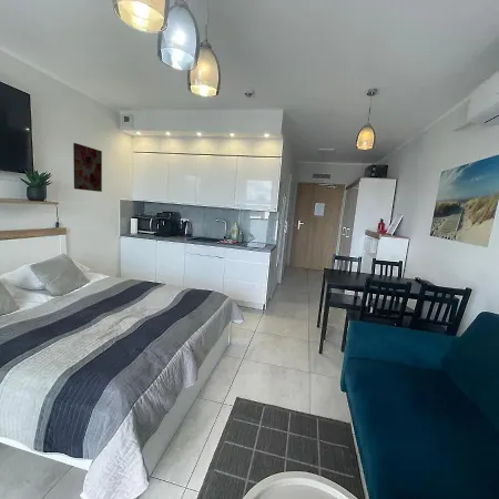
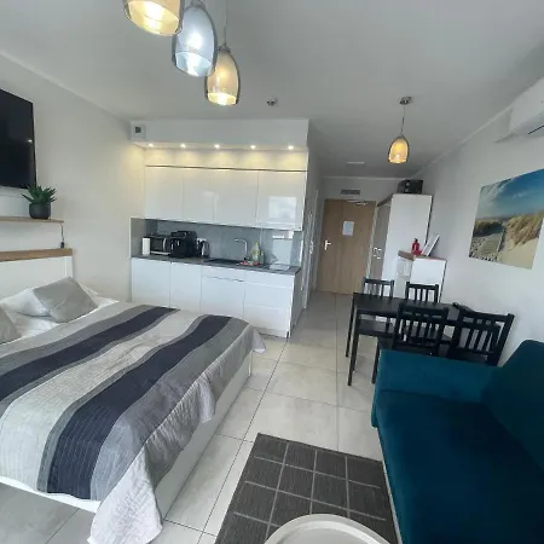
- wall art [72,142,103,193]
